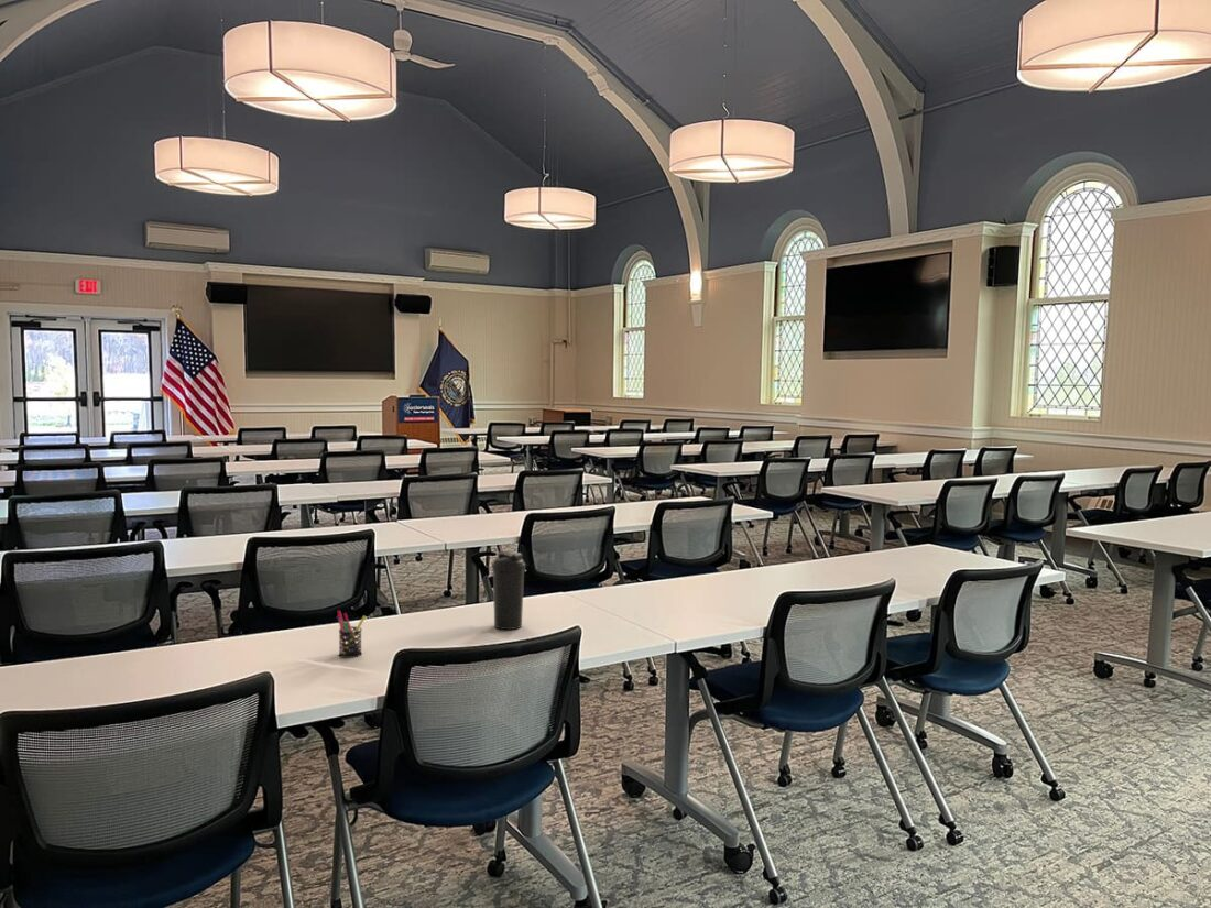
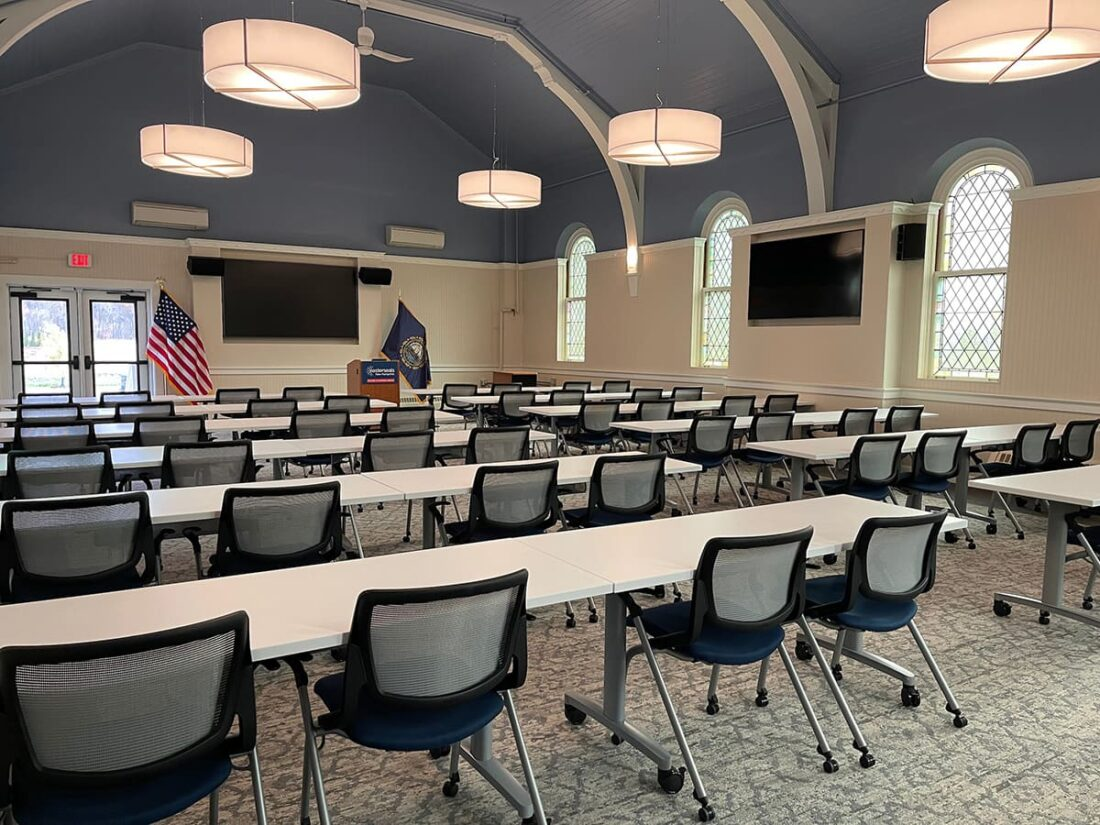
- water bottle [491,550,526,631]
- pen holder [335,610,367,659]
